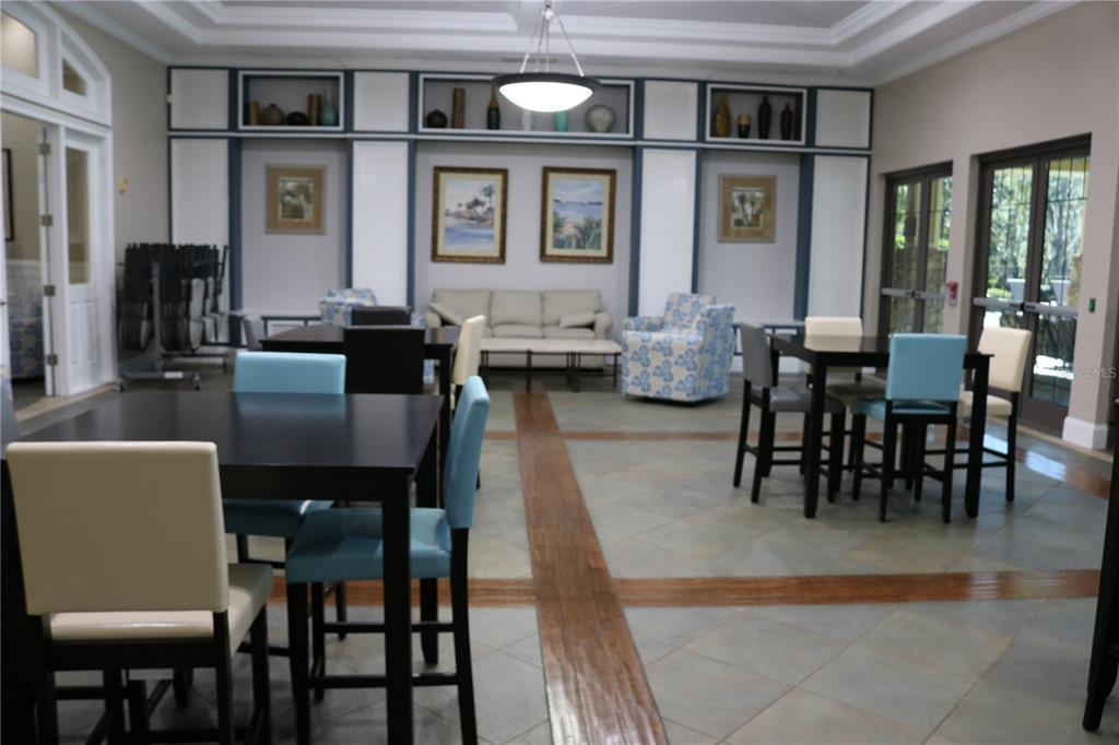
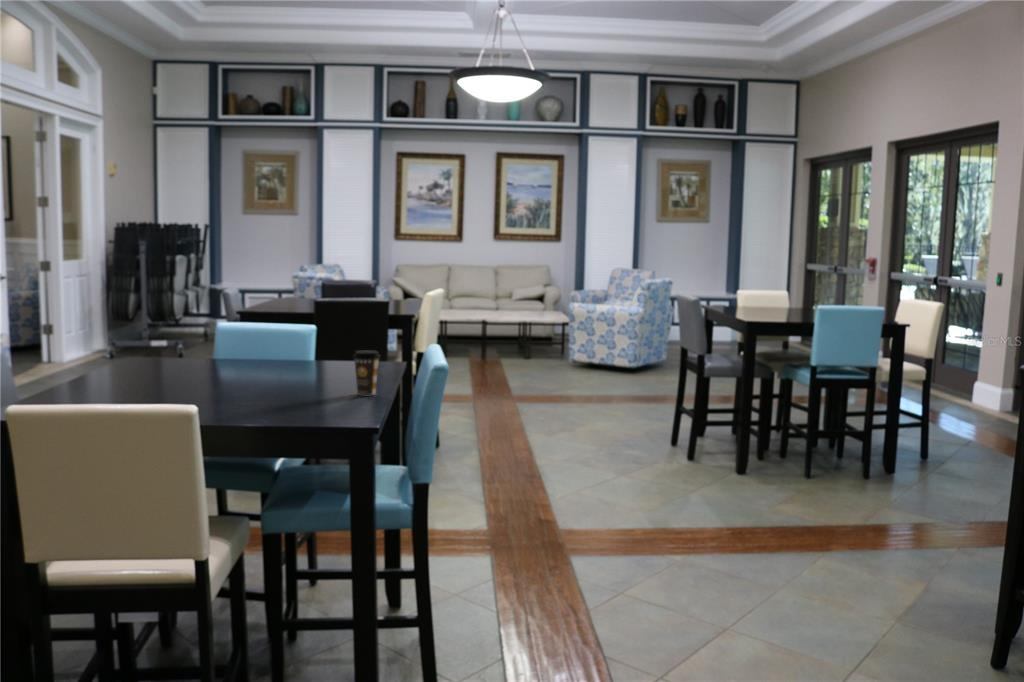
+ coffee cup [352,349,382,396]
